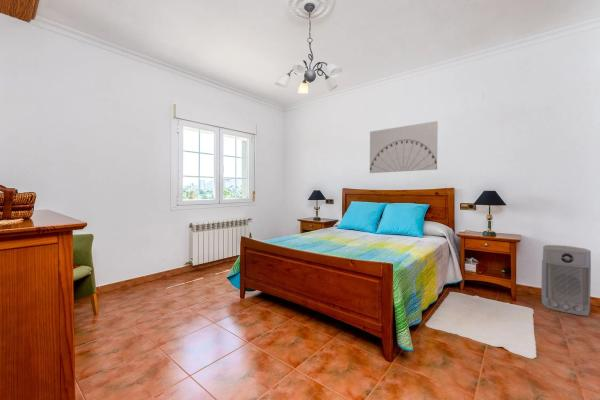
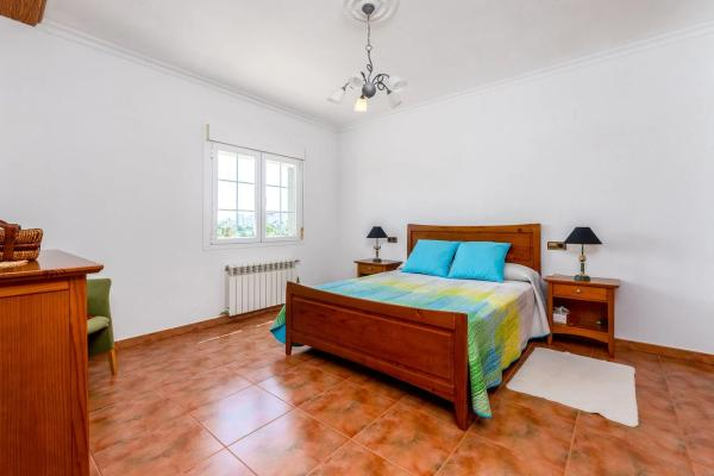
- wall art [369,120,439,174]
- air purifier [540,244,592,317]
